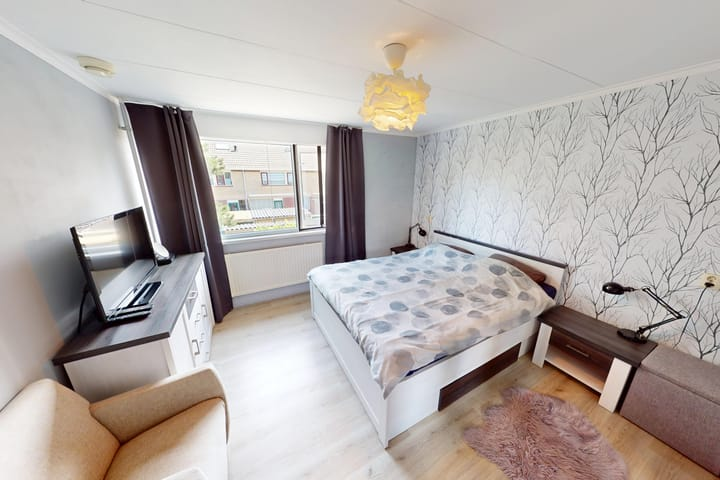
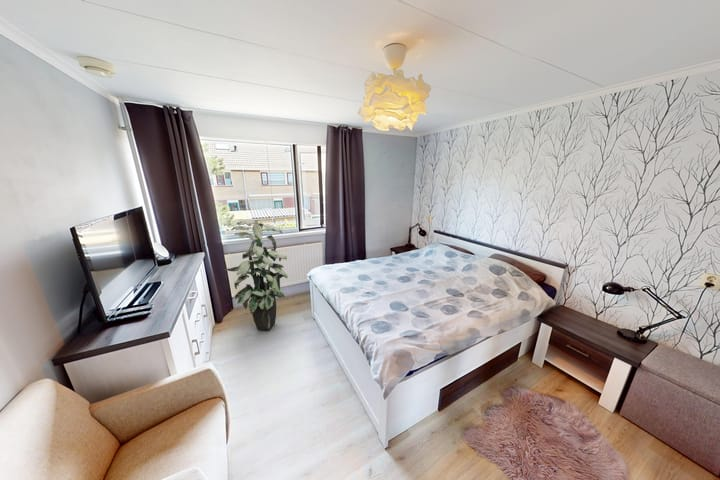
+ indoor plant [224,219,289,331]
